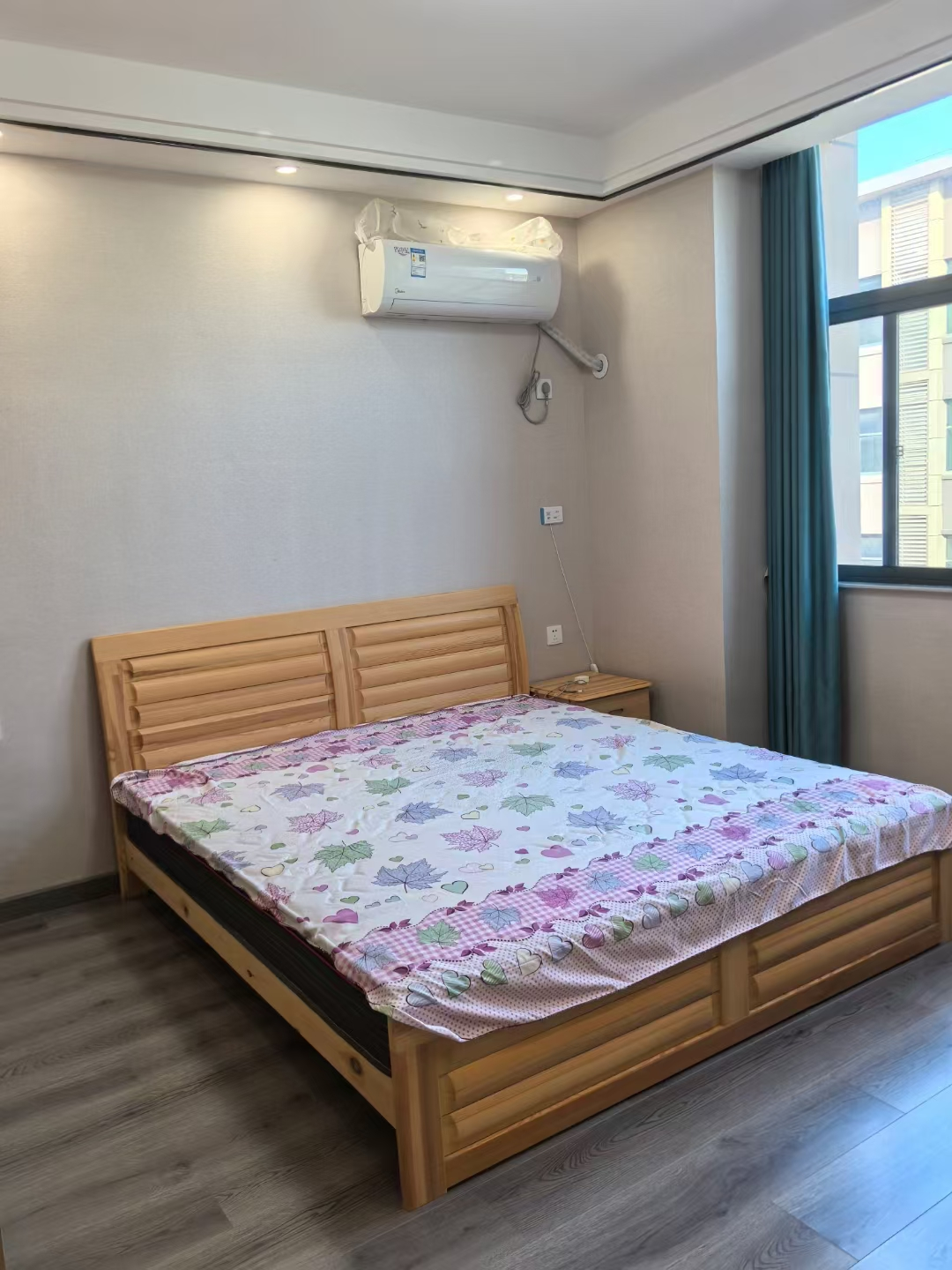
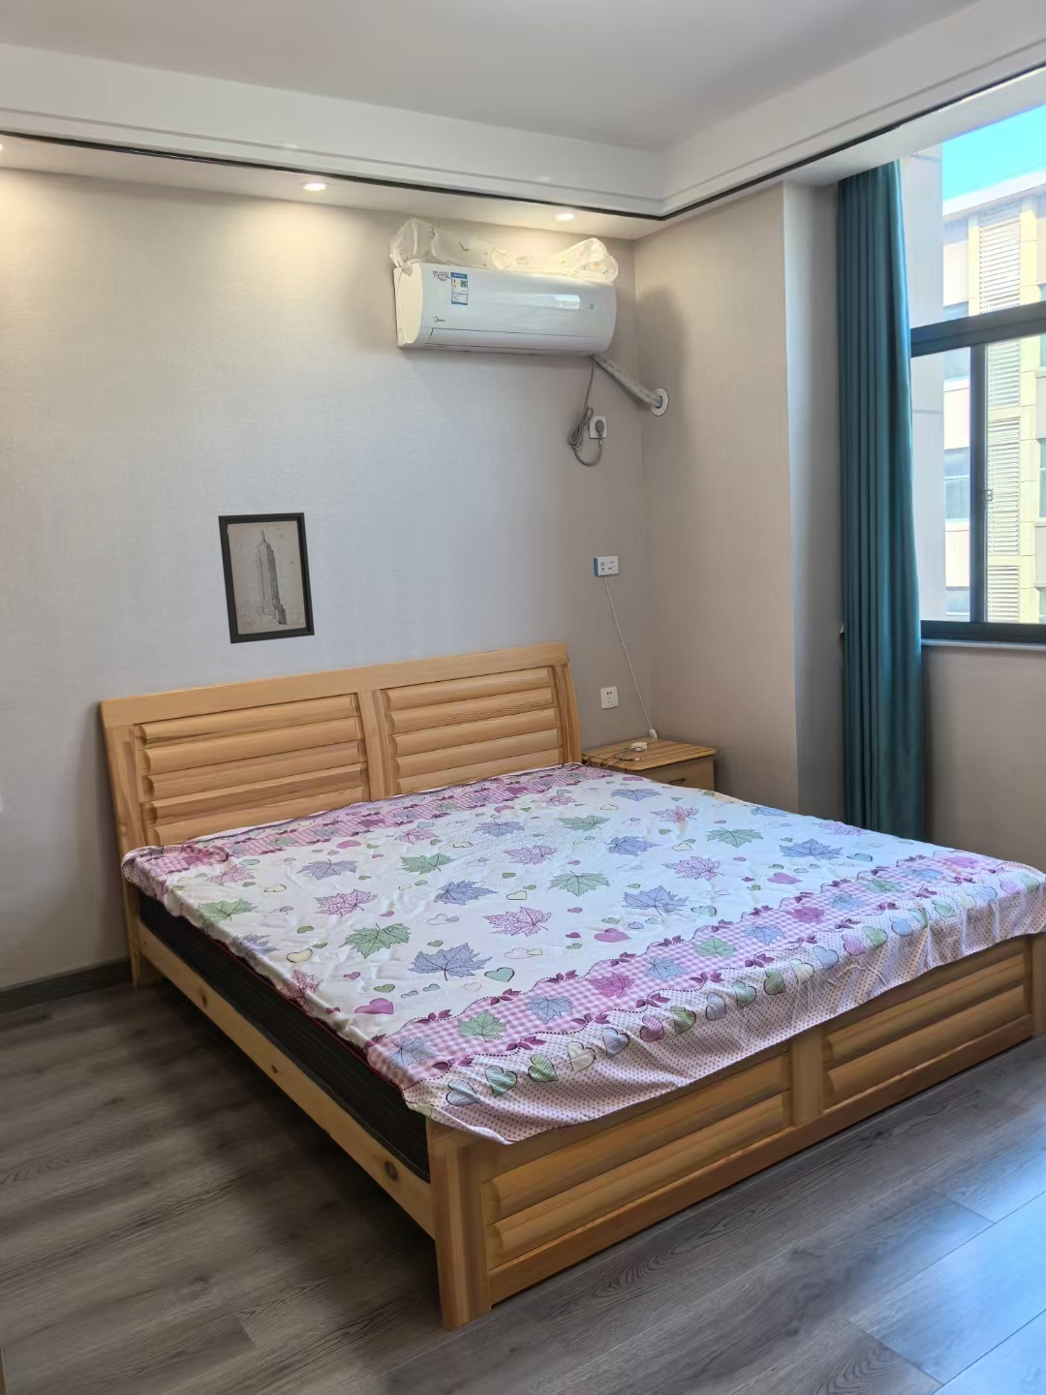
+ wall art [216,512,315,645]
